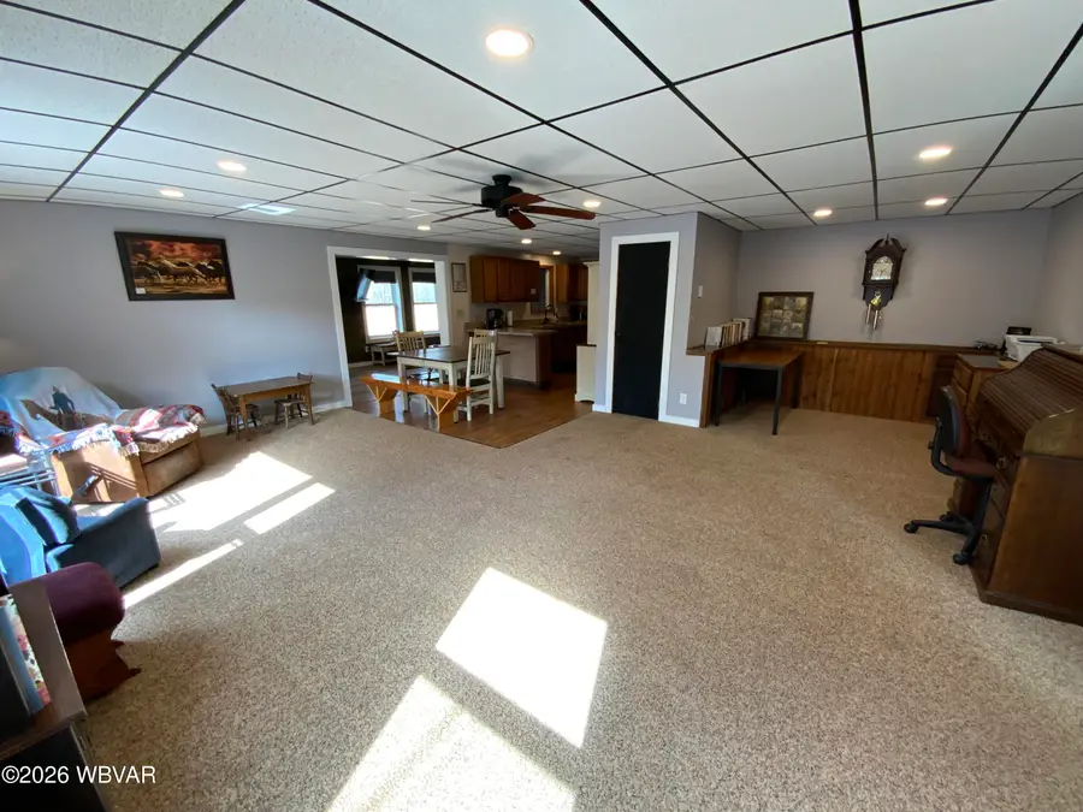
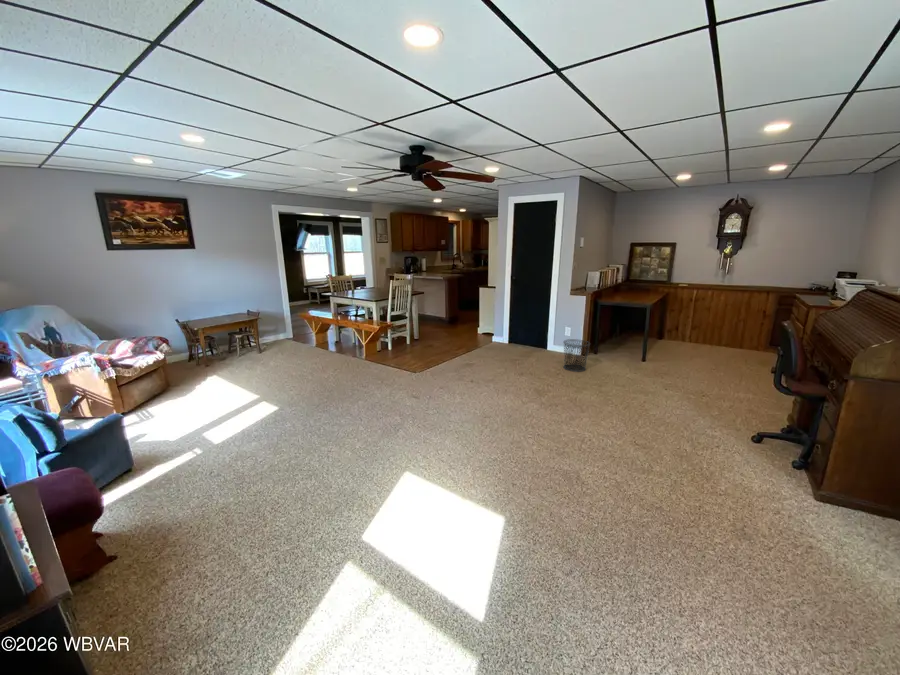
+ waste bin [562,338,591,373]
